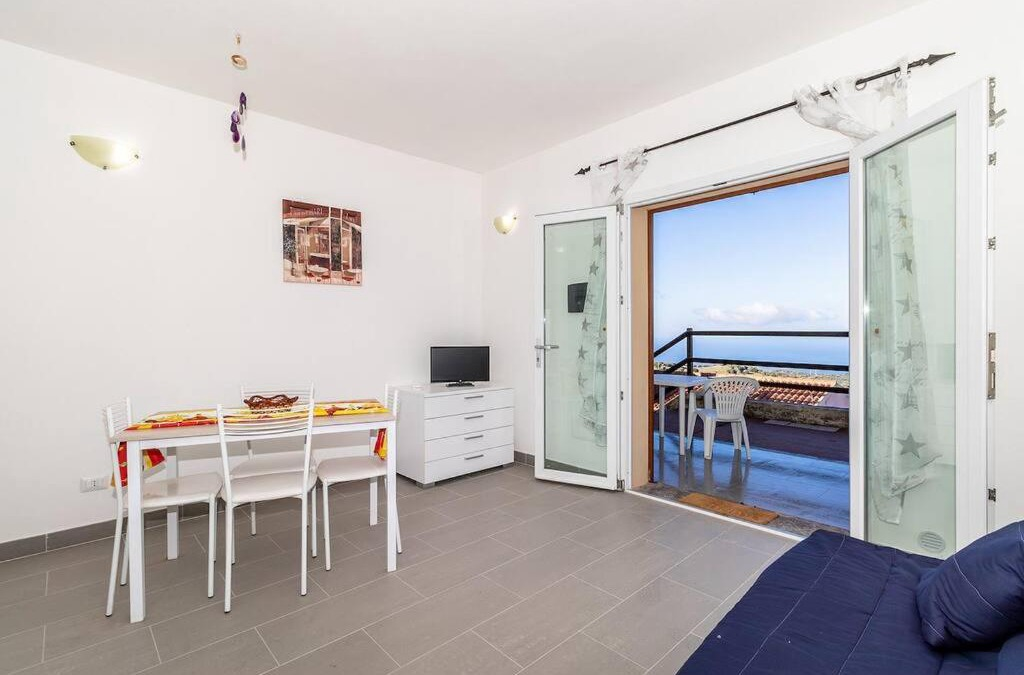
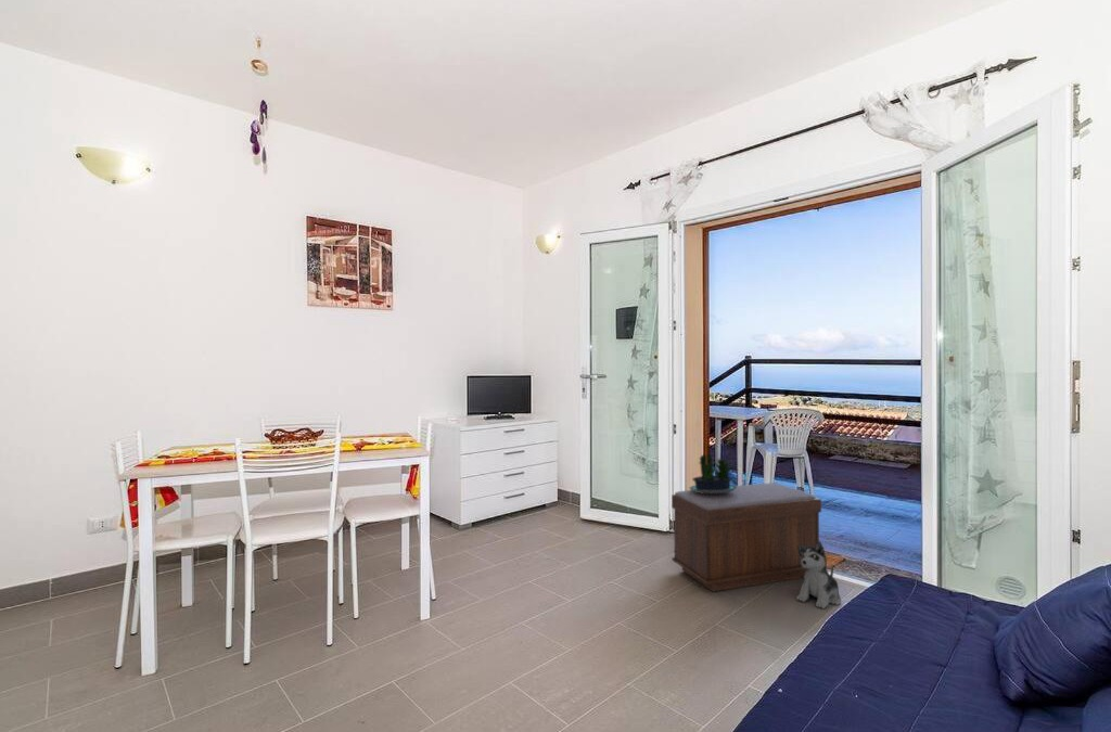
+ bench [671,481,822,593]
+ potted plant [689,453,739,493]
+ plush toy [795,540,842,609]
